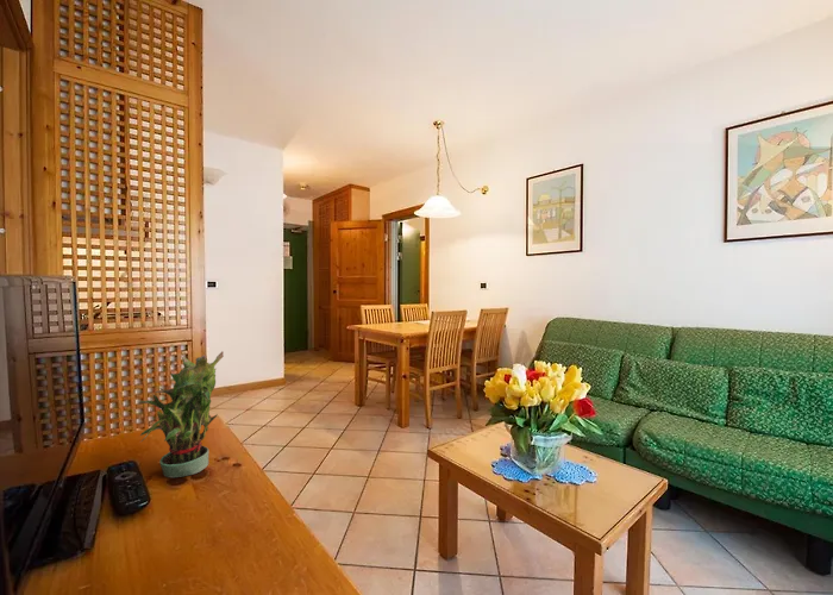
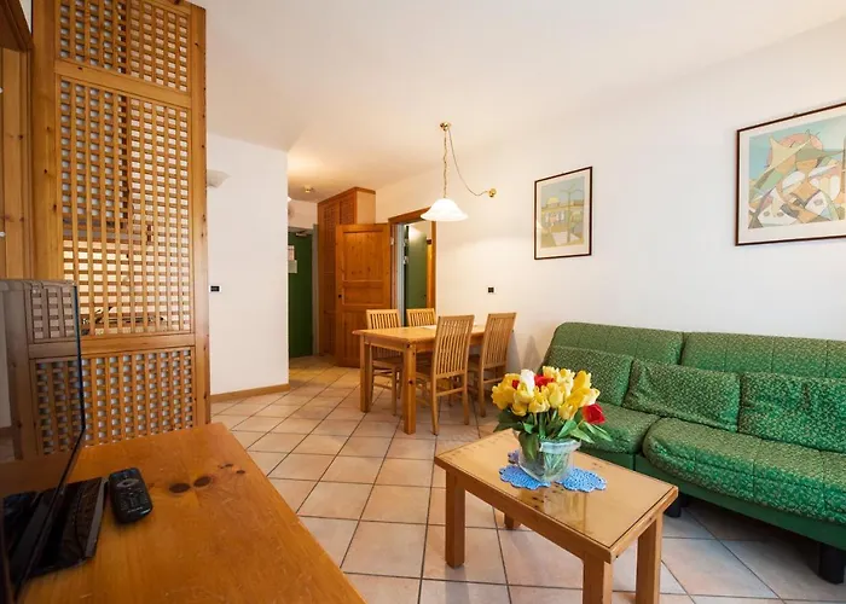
- potted plant [137,351,225,478]
